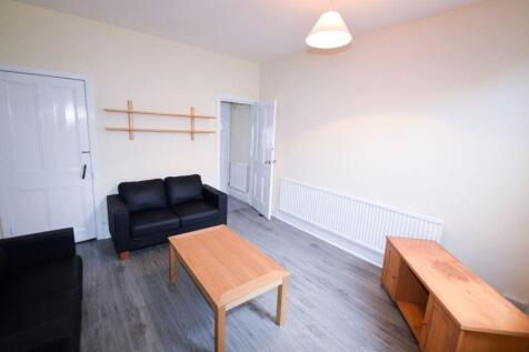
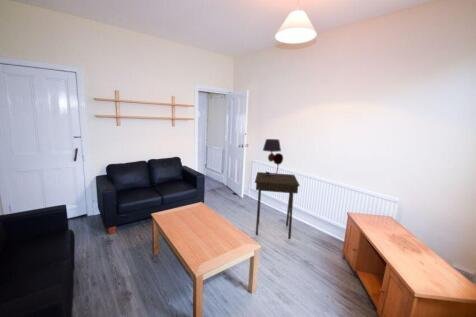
+ side table [254,171,301,240]
+ table lamp [262,138,284,175]
